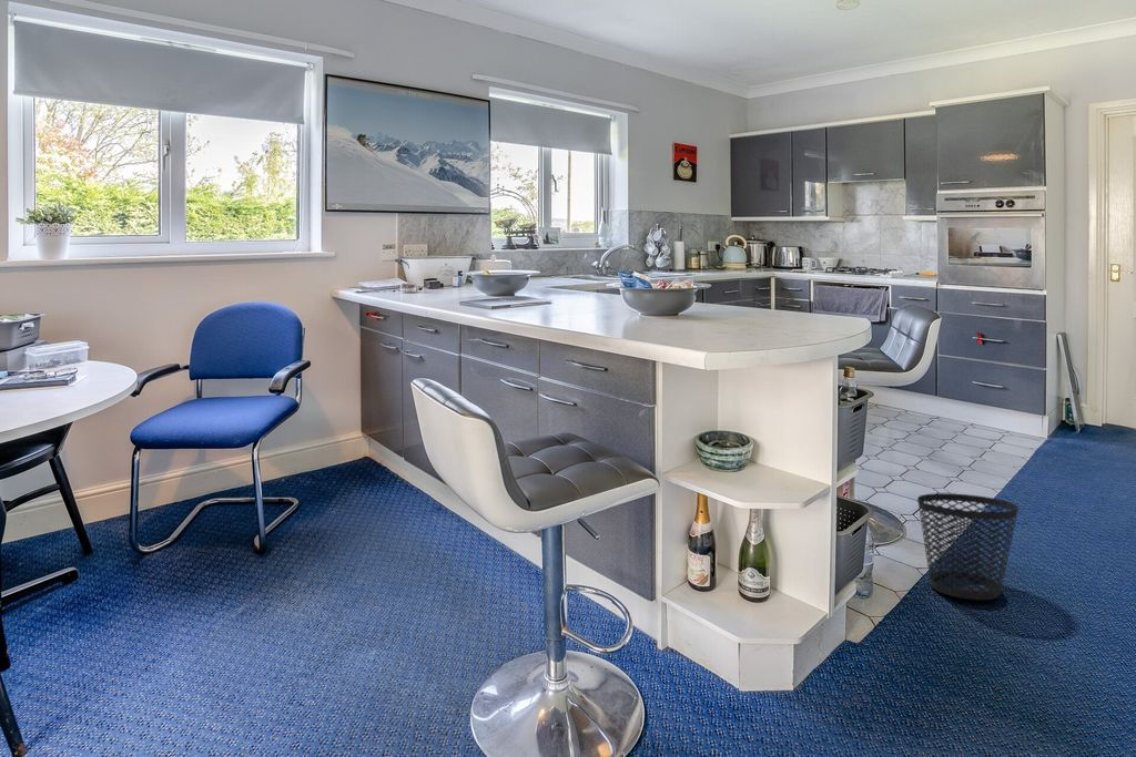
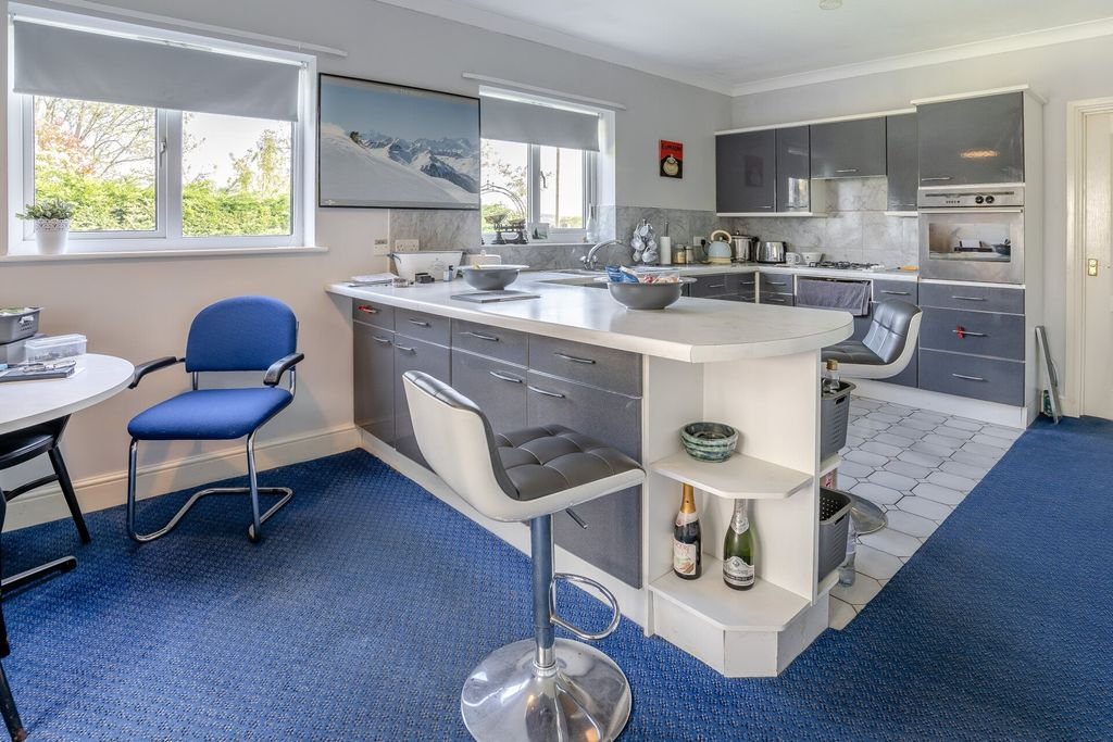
- wastebasket [916,492,1020,601]
